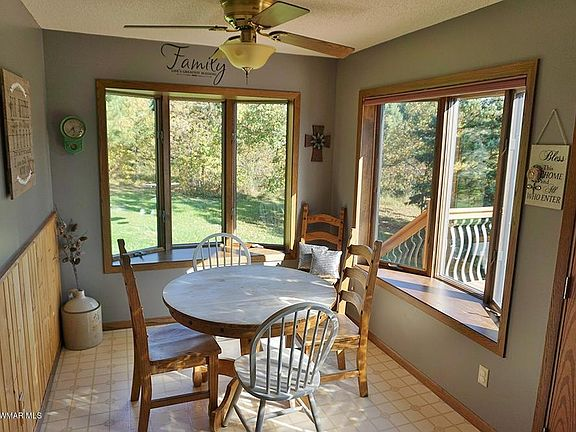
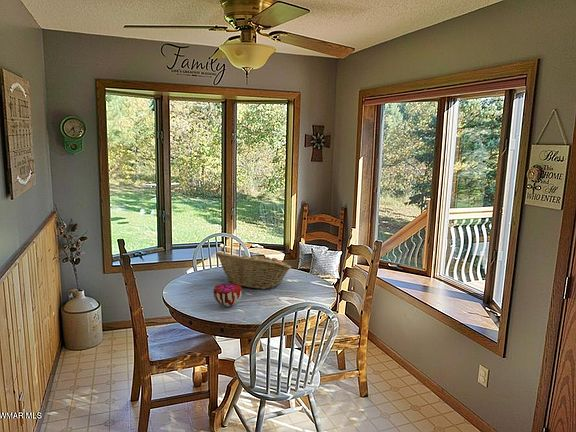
+ decorative bowl [212,283,243,307]
+ fruit basket [214,251,292,290]
